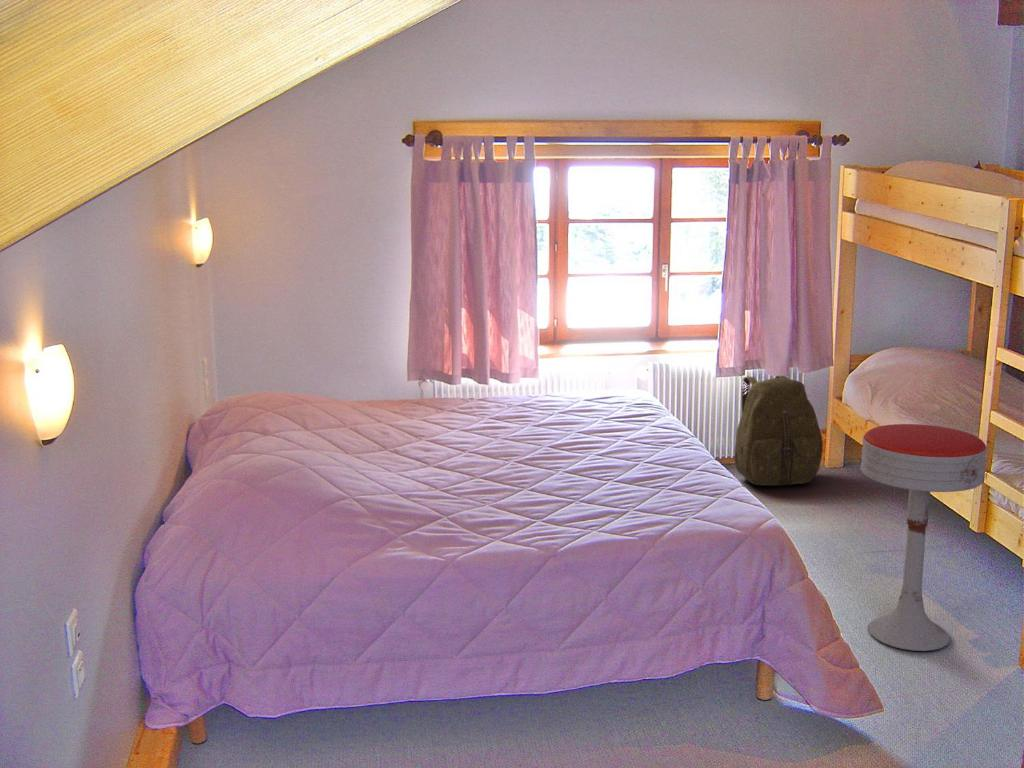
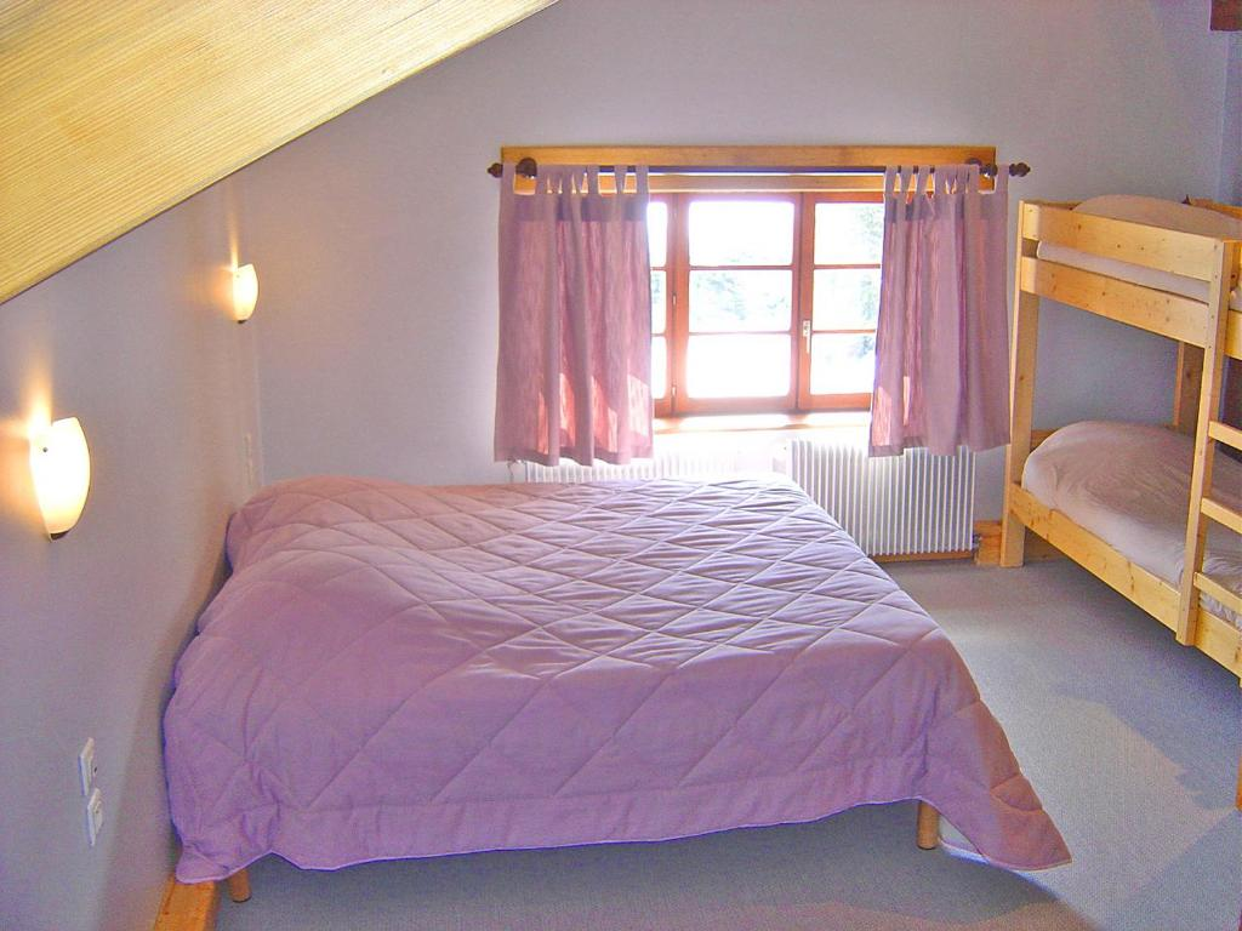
- backpack [733,375,824,487]
- bar stool [860,423,988,652]
